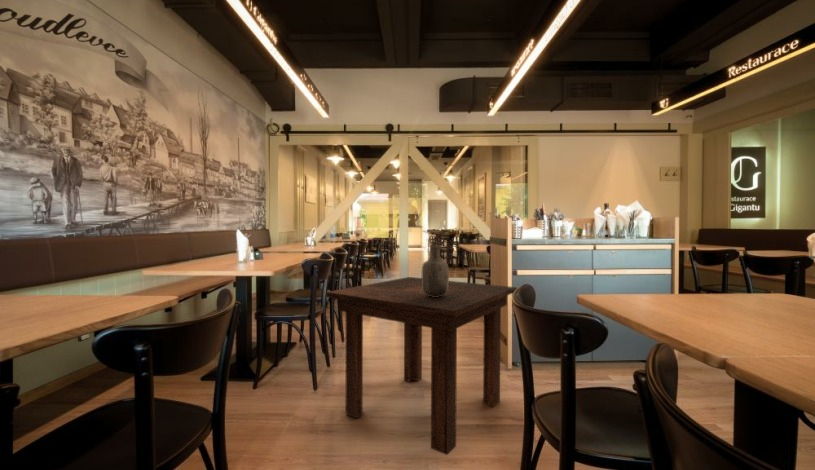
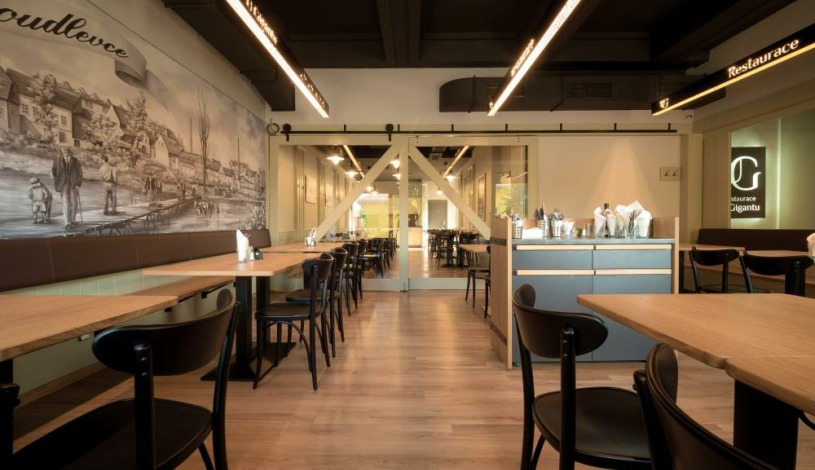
- vase [421,244,450,297]
- dining table [326,276,518,456]
